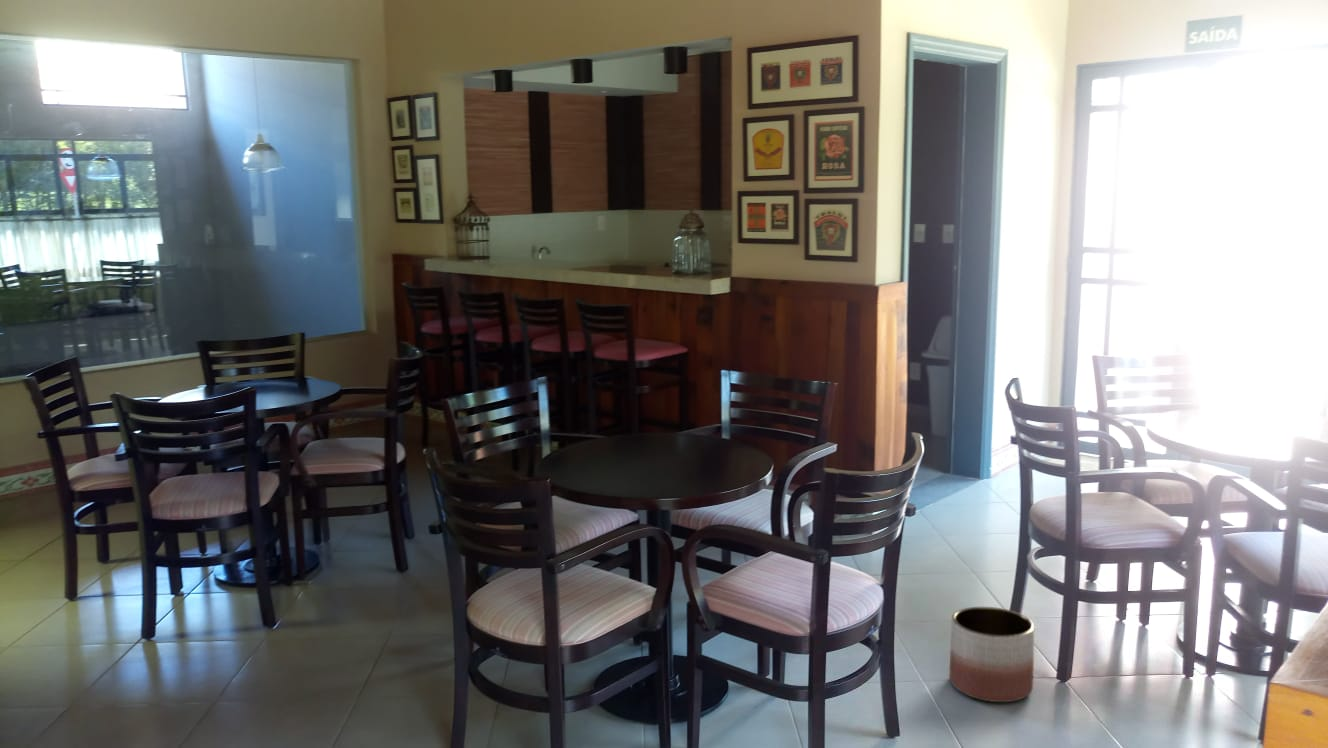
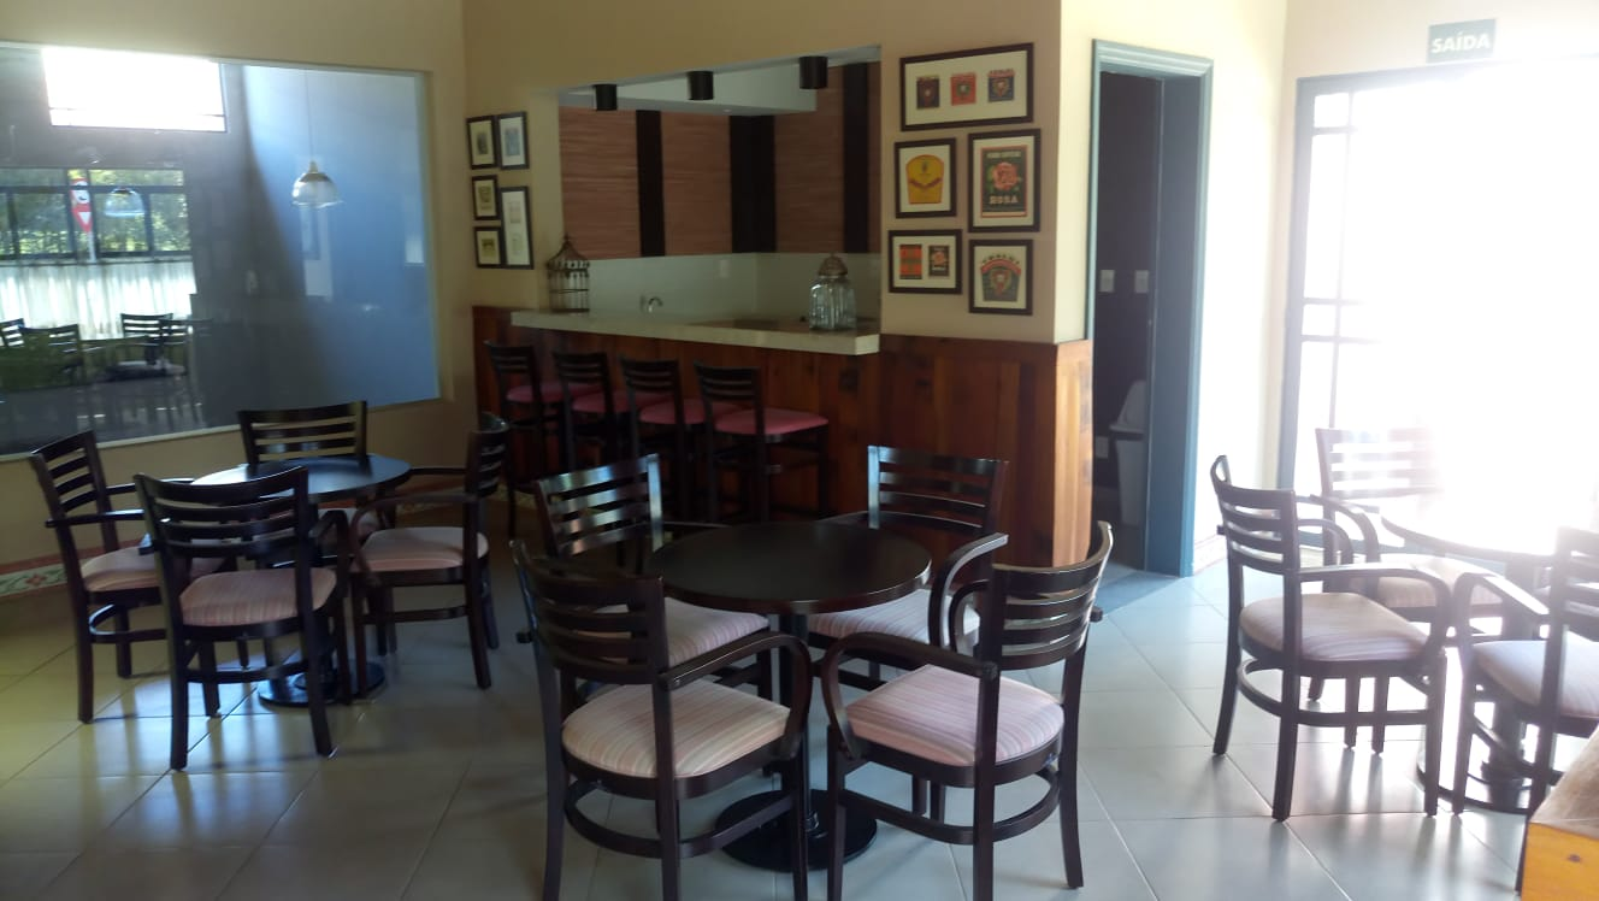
- planter [949,606,1035,703]
